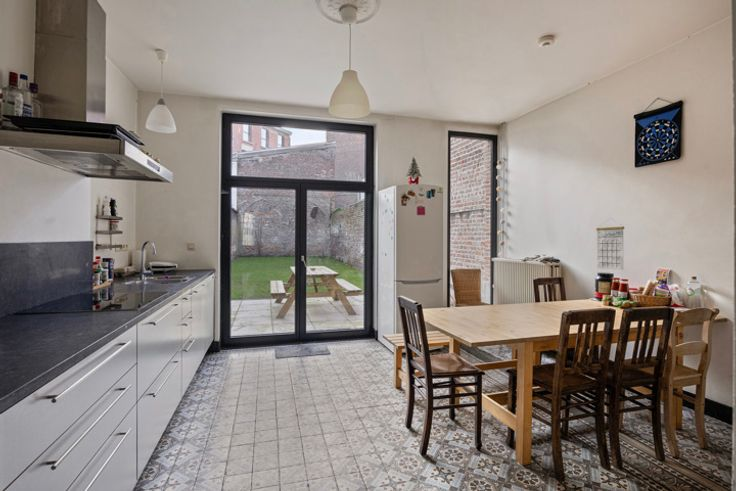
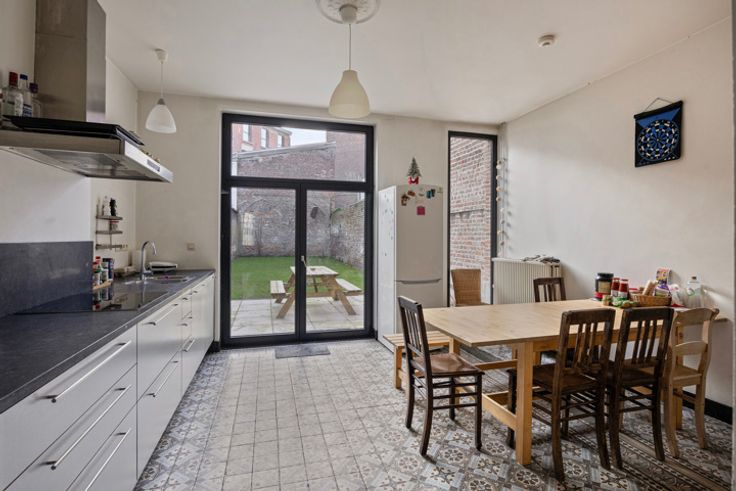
- calendar [595,217,625,271]
